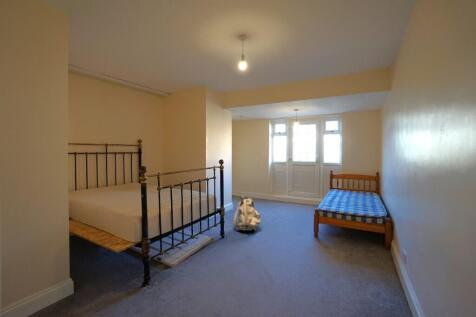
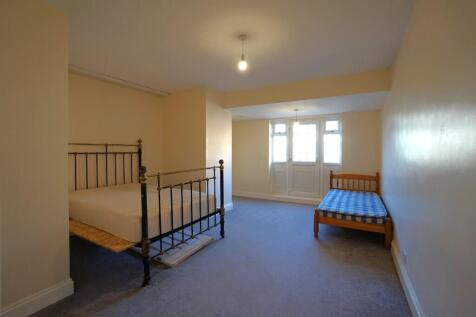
- backpack [232,195,261,232]
